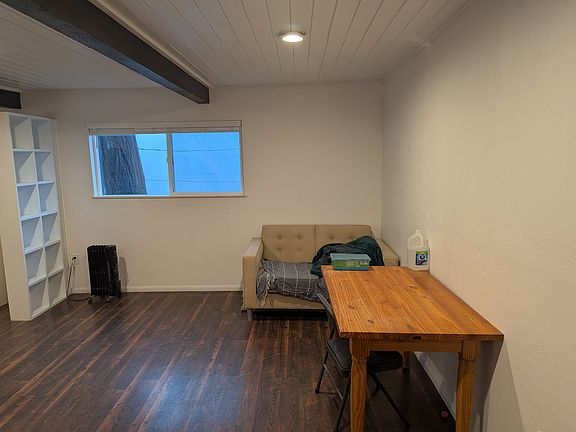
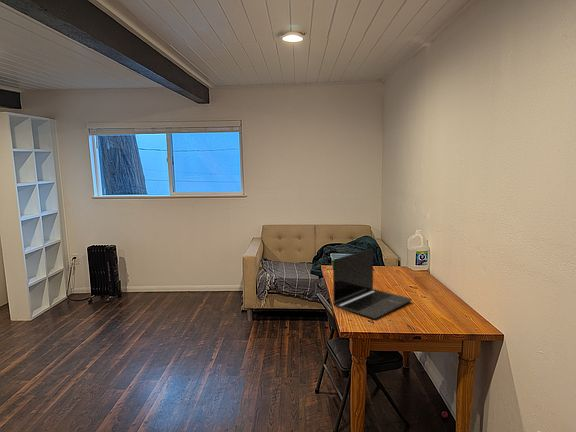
+ laptop [332,248,413,320]
